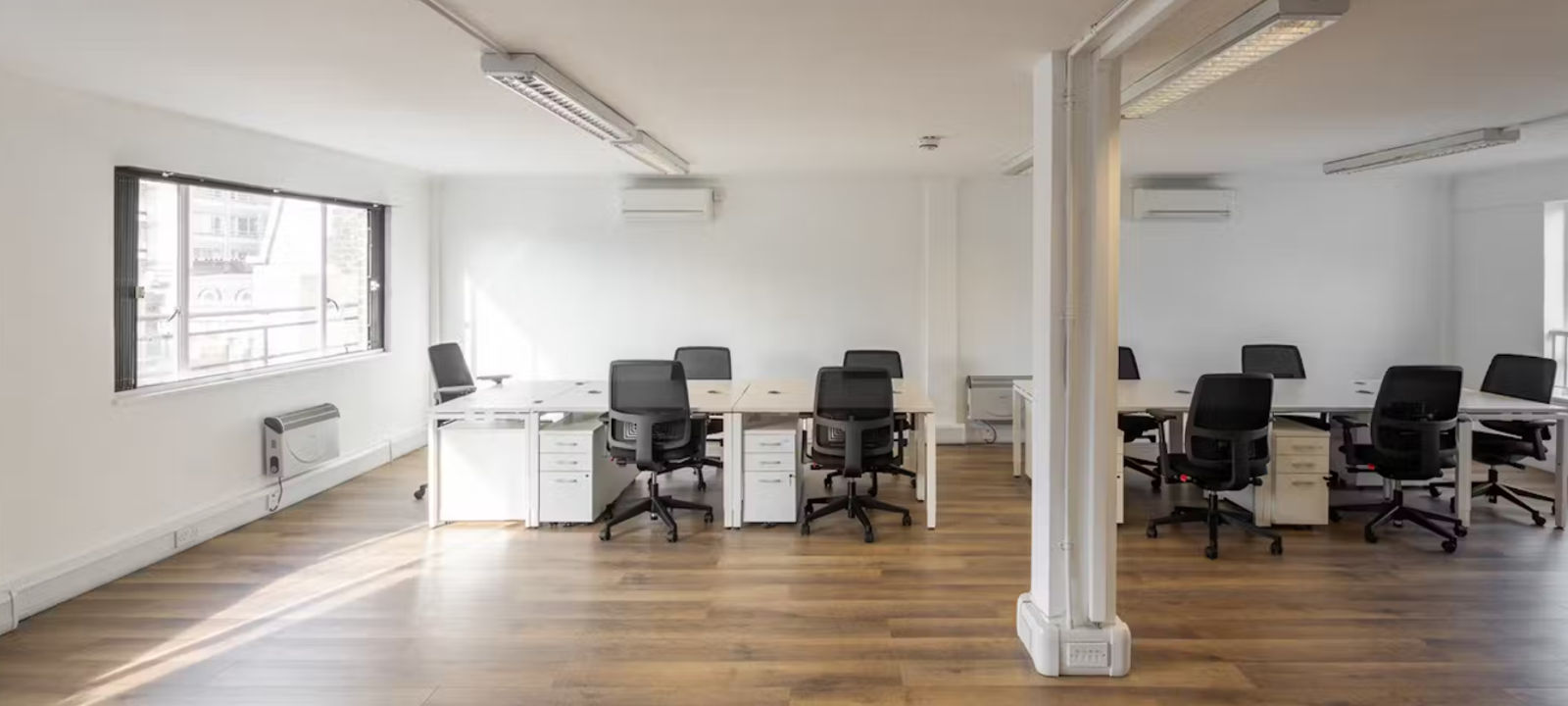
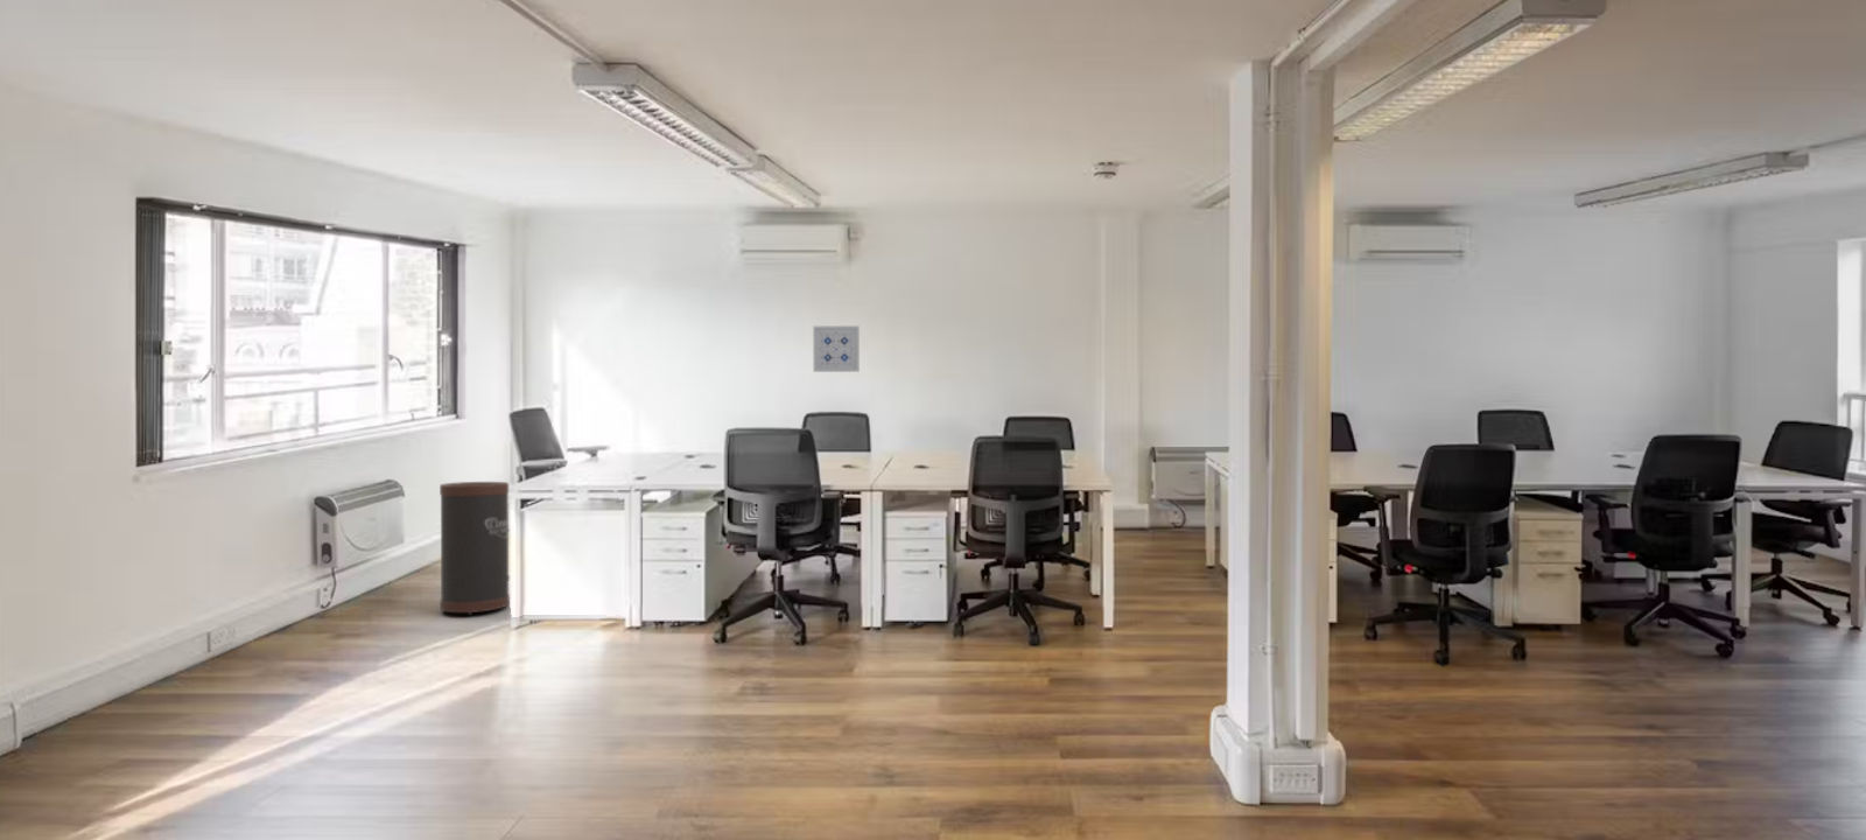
+ wall art [812,325,860,374]
+ trash can [438,481,511,616]
